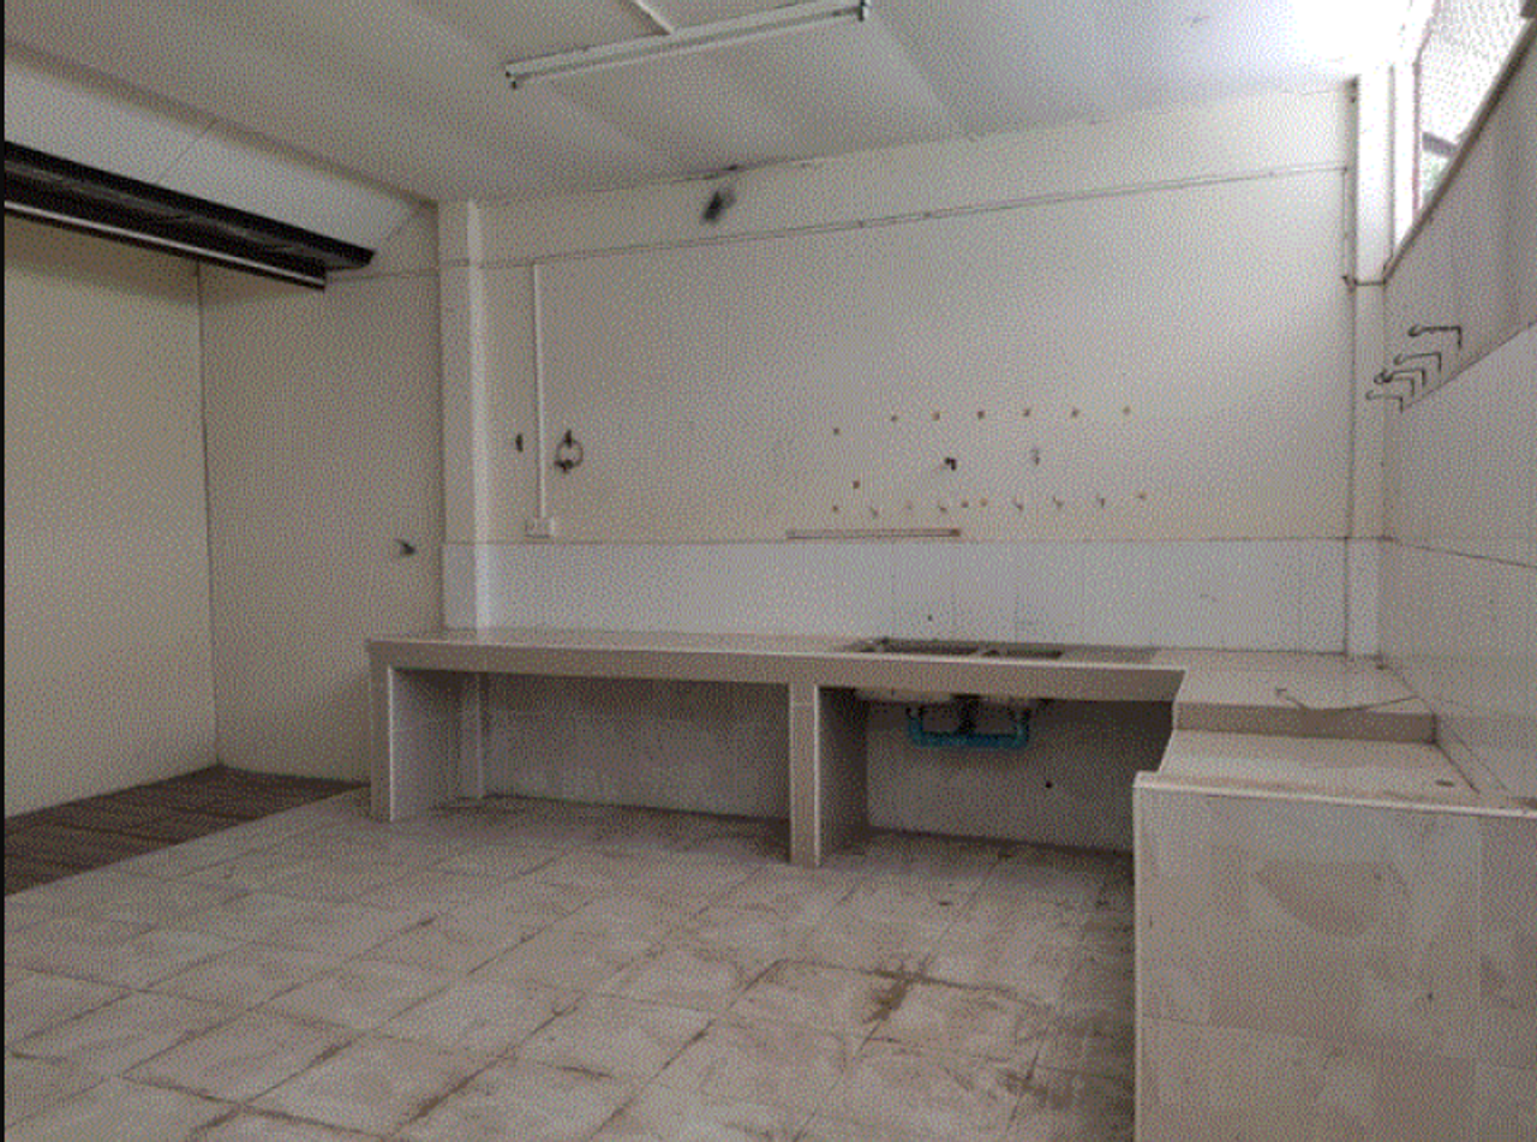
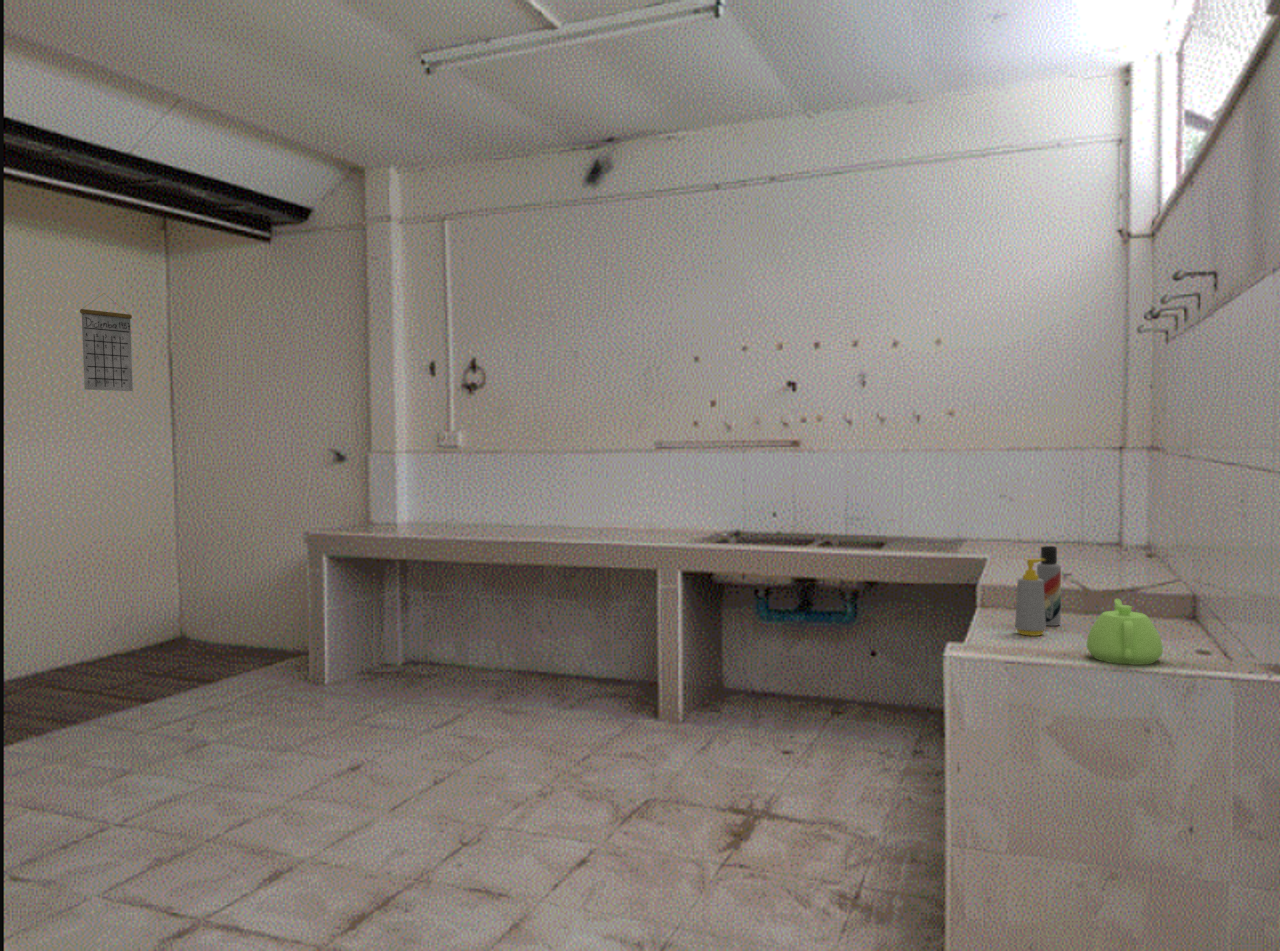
+ lotion bottle [1036,545,1062,627]
+ soap bottle [1014,558,1047,637]
+ teapot [1086,598,1164,666]
+ calendar [79,292,134,392]
